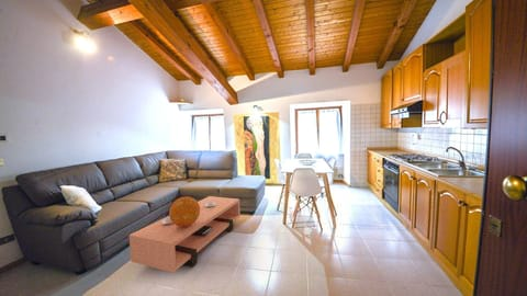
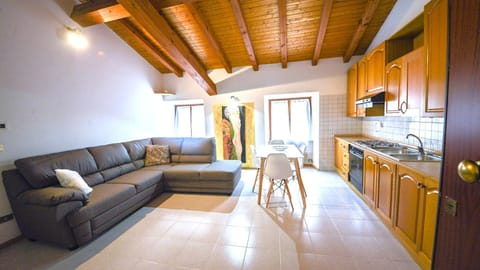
- decorative sphere [168,195,200,227]
- coffee table [128,195,242,274]
